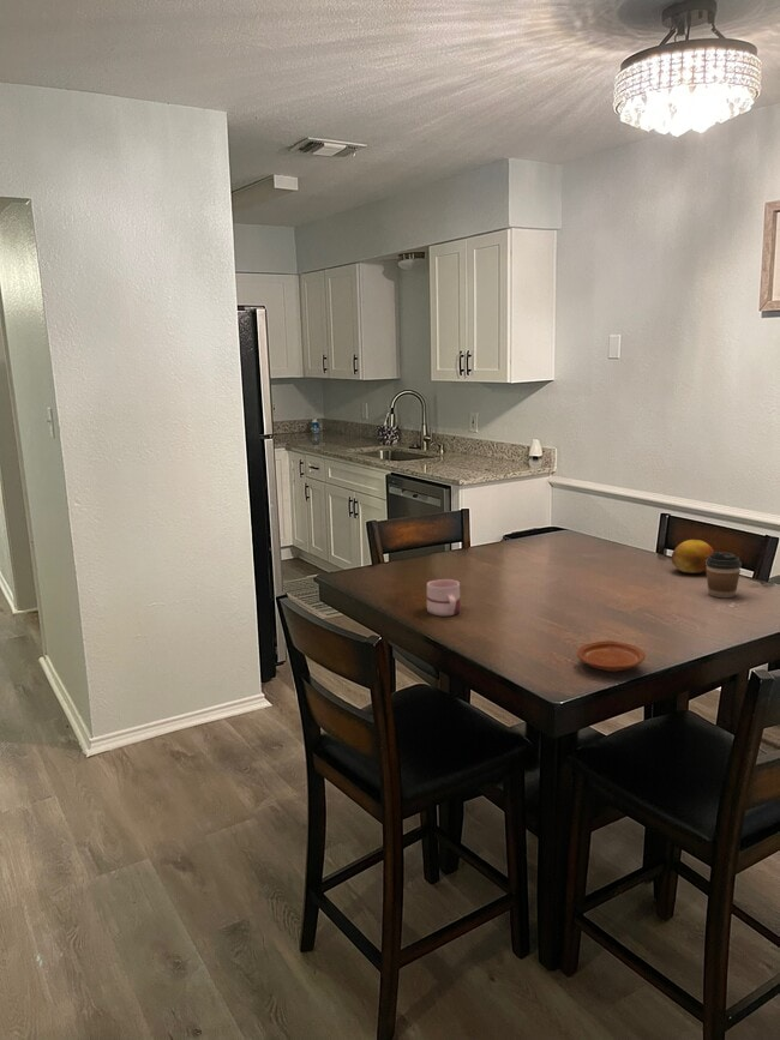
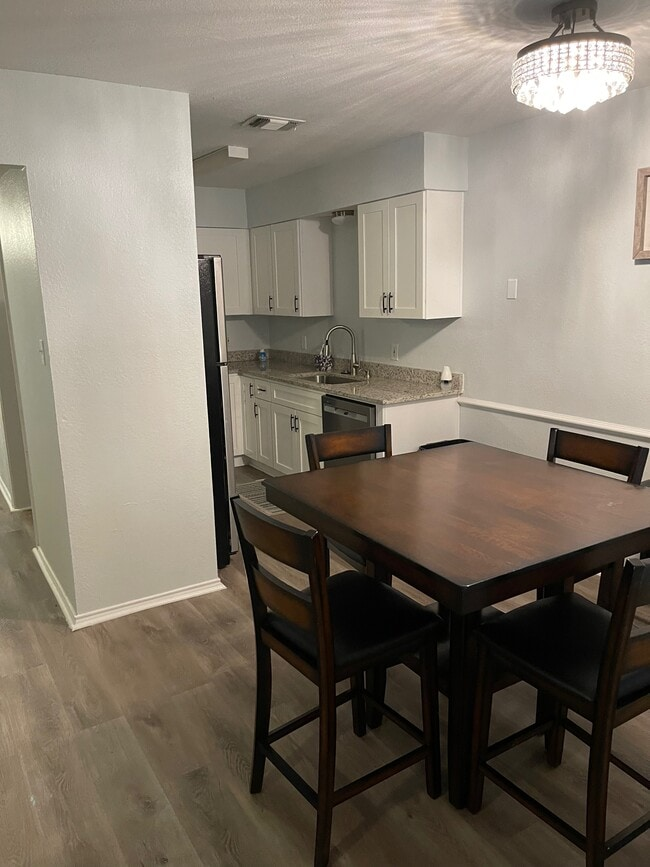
- fruit [671,539,715,575]
- mug [426,578,462,618]
- plate [576,639,647,673]
- coffee cup [706,551,743,599]
